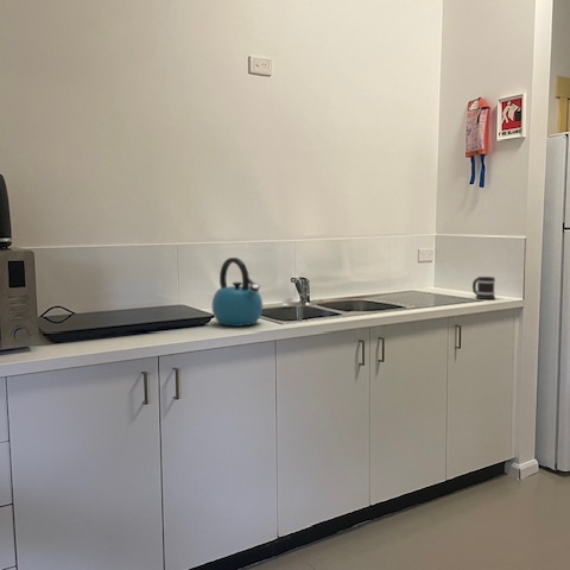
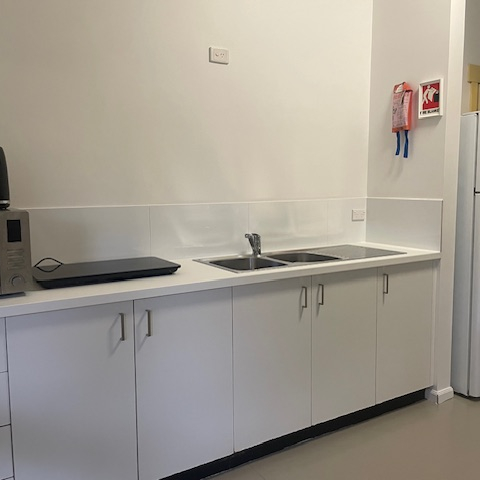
- mug [471,276,496,300]
- kettle [211,256,264,328]
